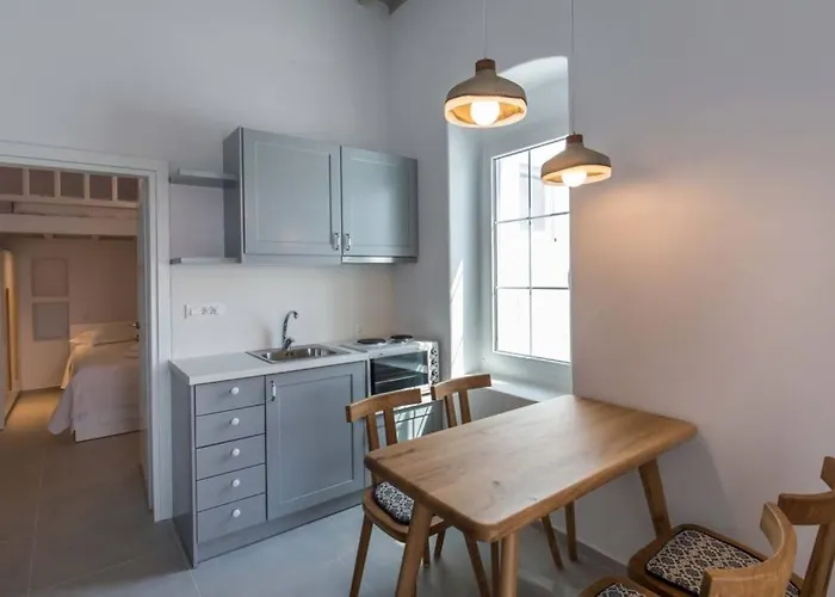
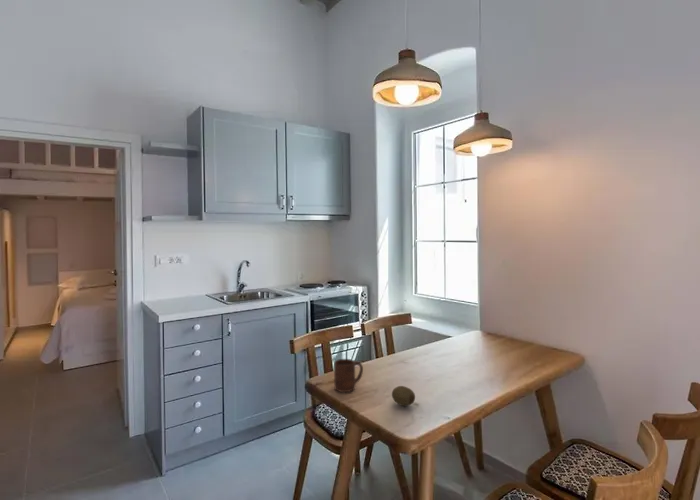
+ fruit [391,385,416,407]
+ cup [333,358,364,393]
